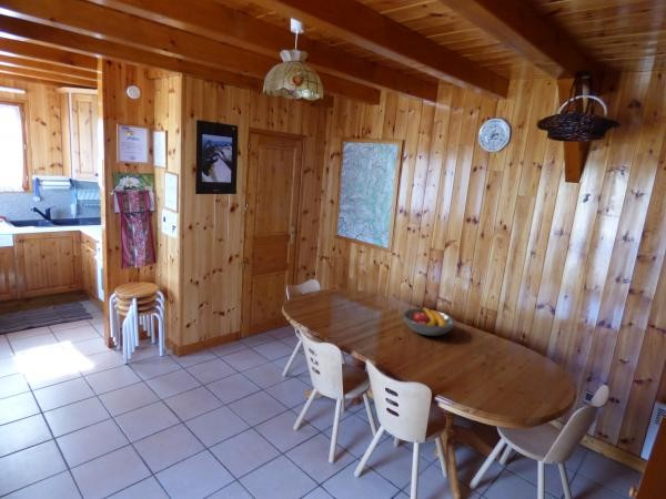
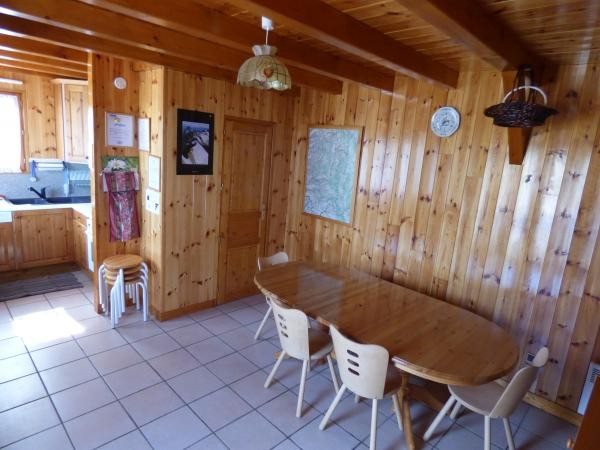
- fruit bowl [402,306,456,337]
